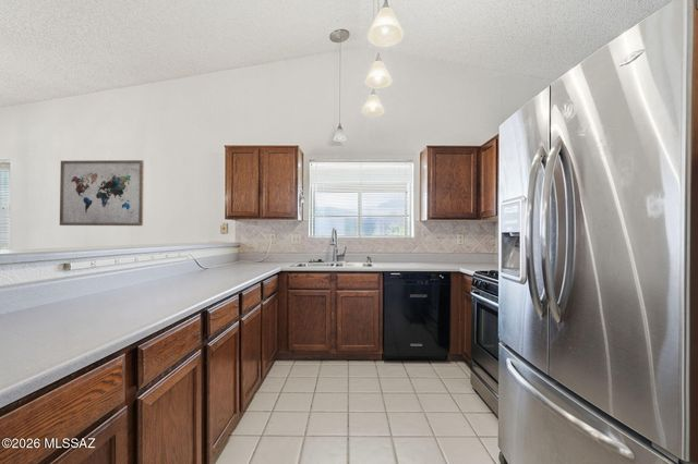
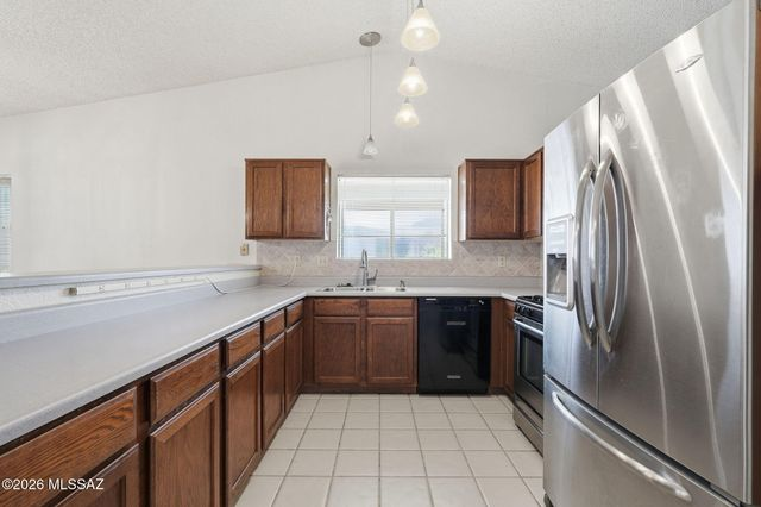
- wall art [59,159,145,227]
